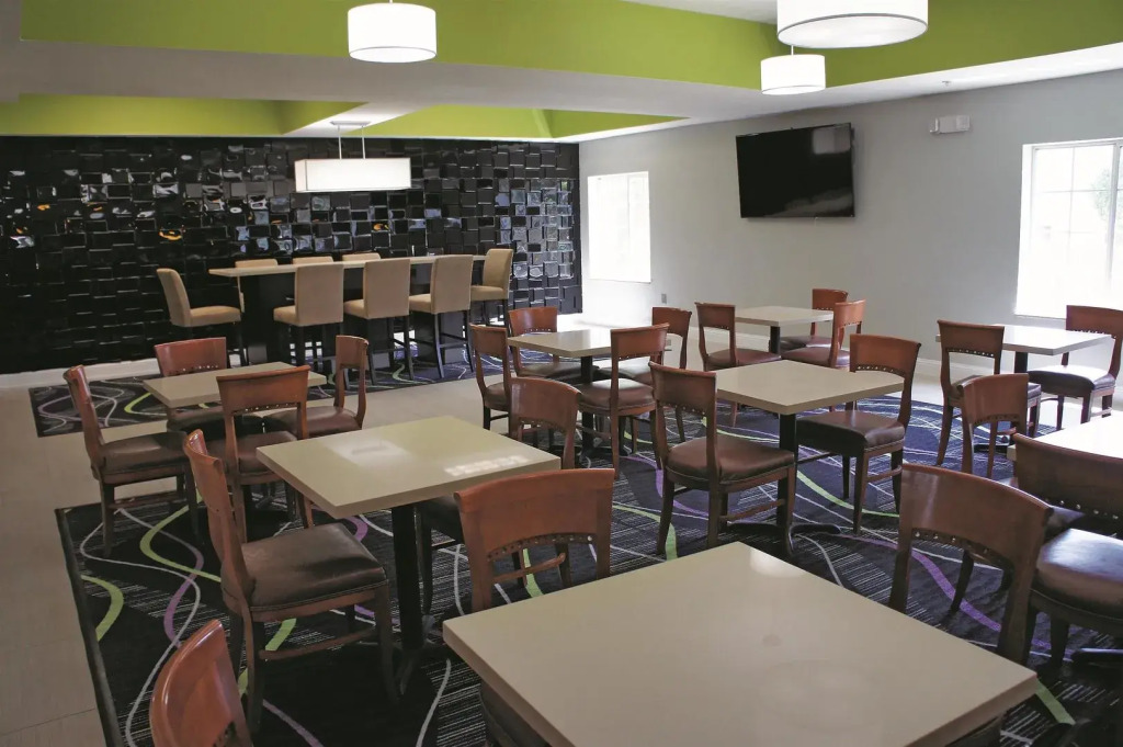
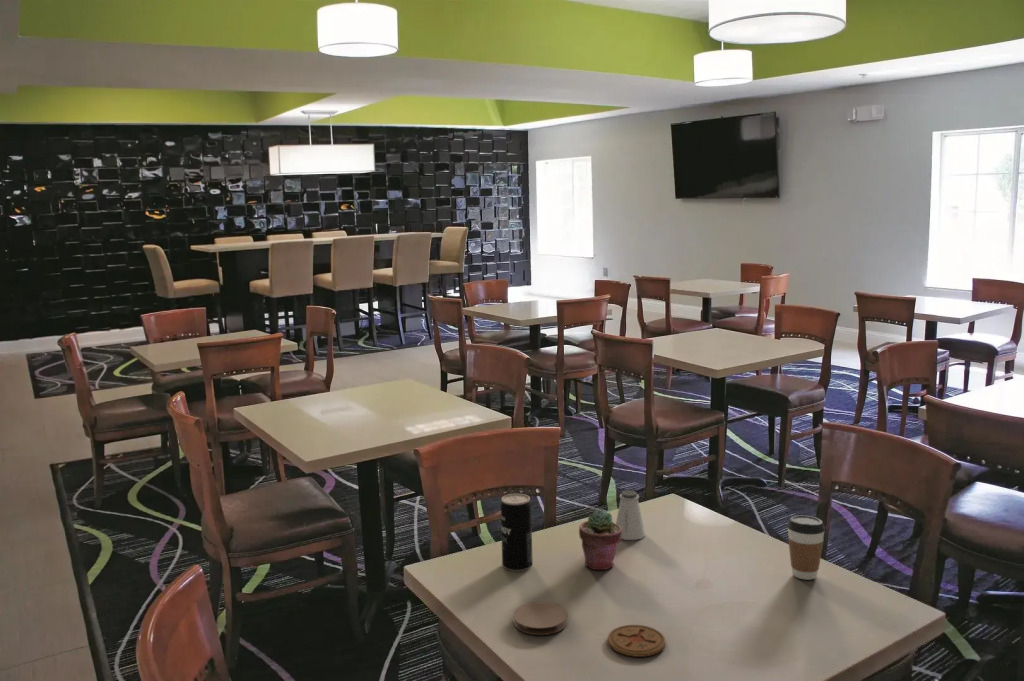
+ coffee cup [786,515,826,581]
+ coaster [512,601,568,636]
+ coaster [607,624,666,658]
+ beverage can [500,493,534,572]
+ potted succulent [578,509,622,571]
+ saltshaker [615,489,646,541]
